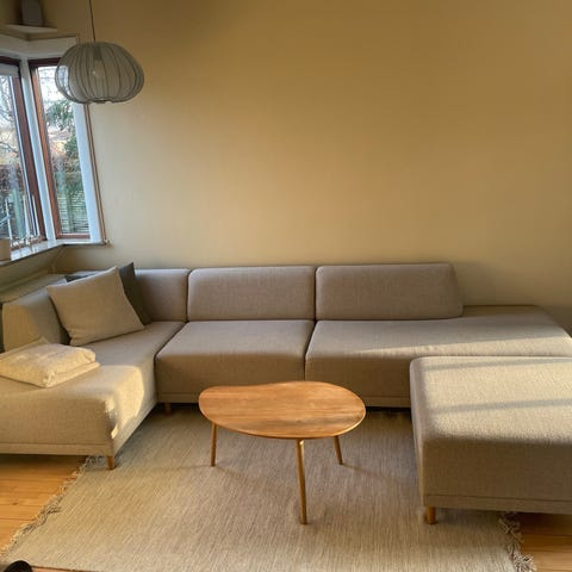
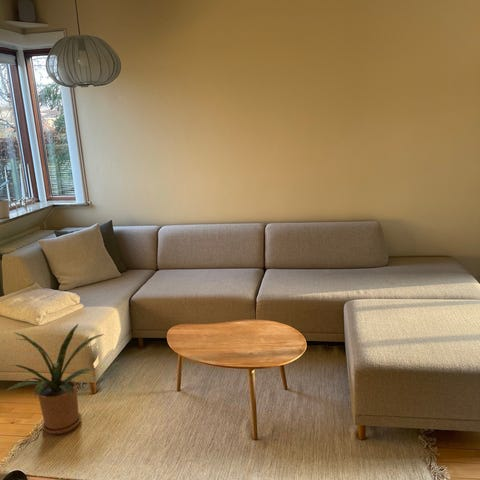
+ house plant [5,323,105,435]
